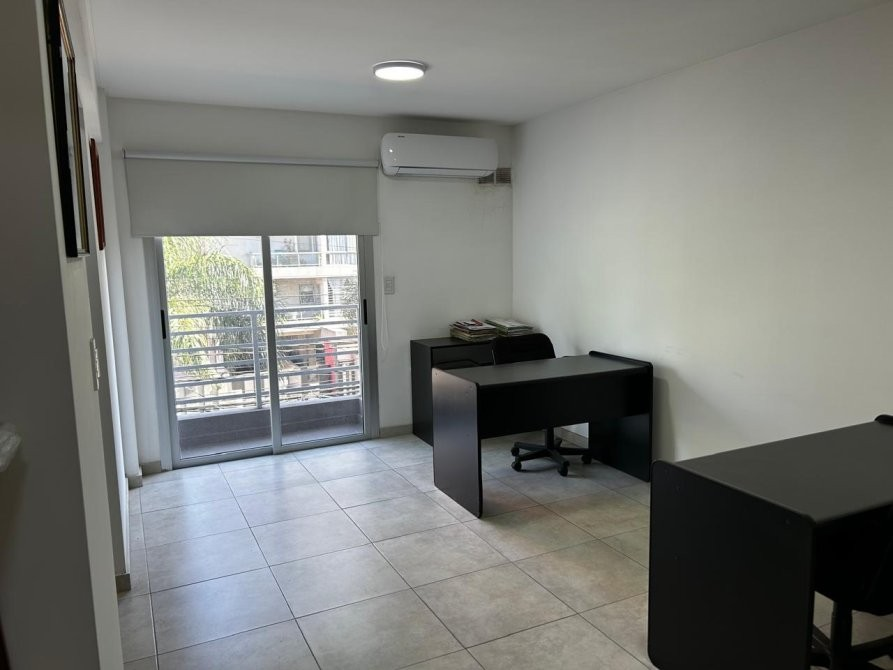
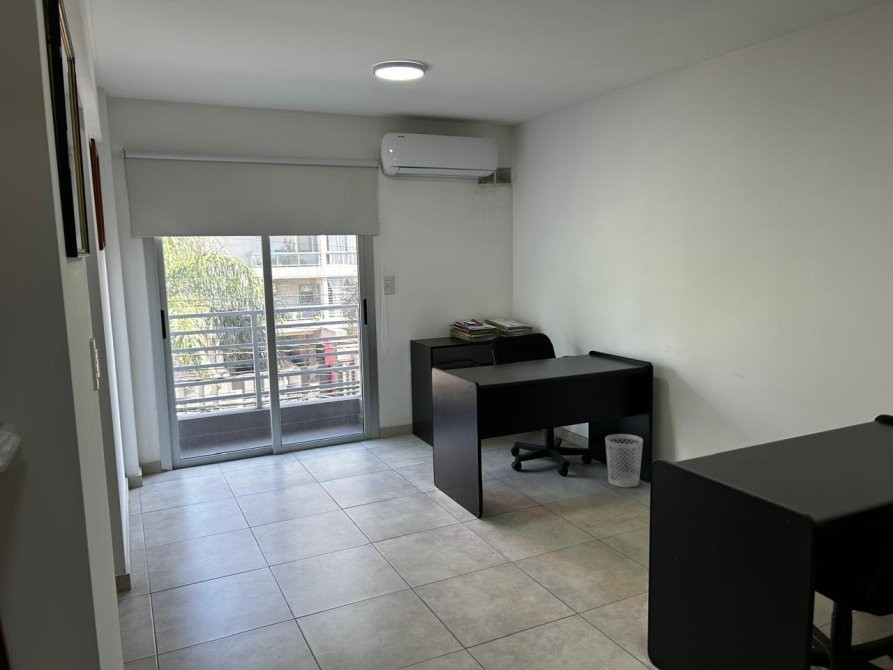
+ wastebasket [604,433,644,488]
